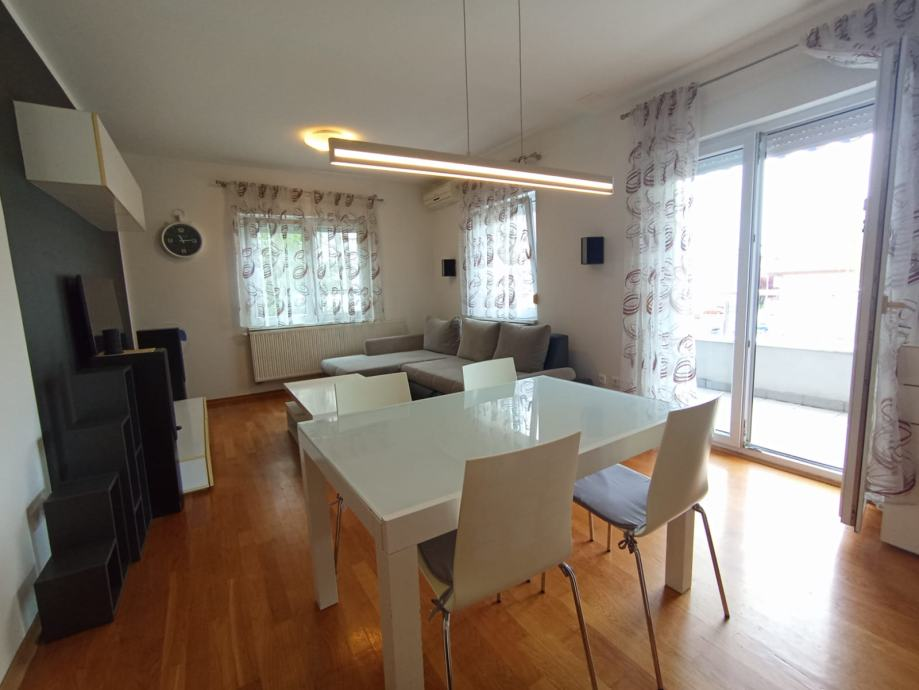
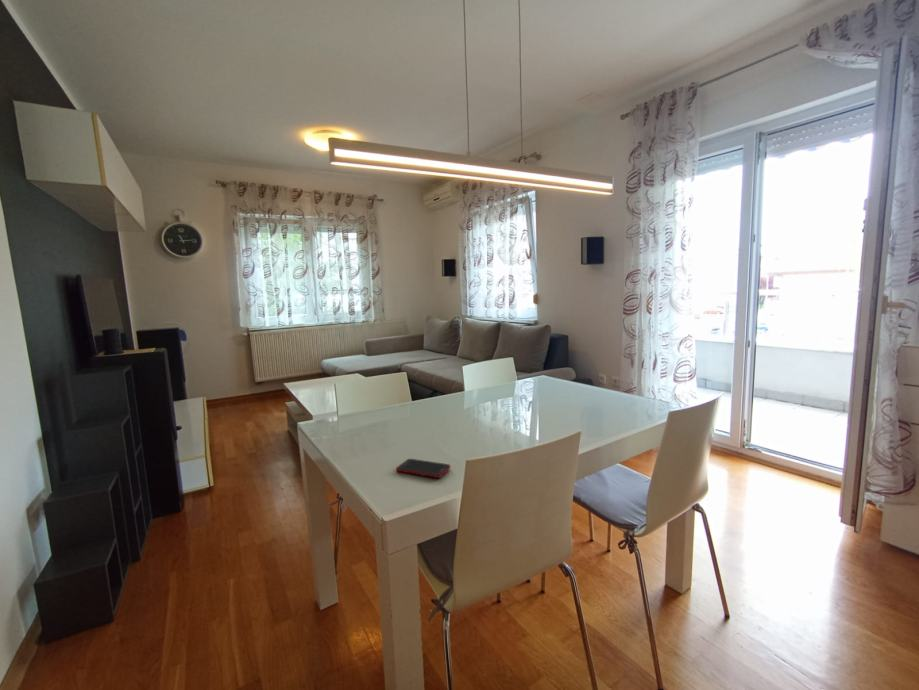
+ cell phone [395,458,451,479]
